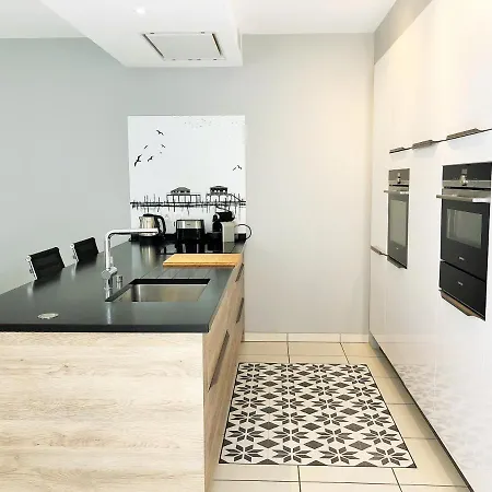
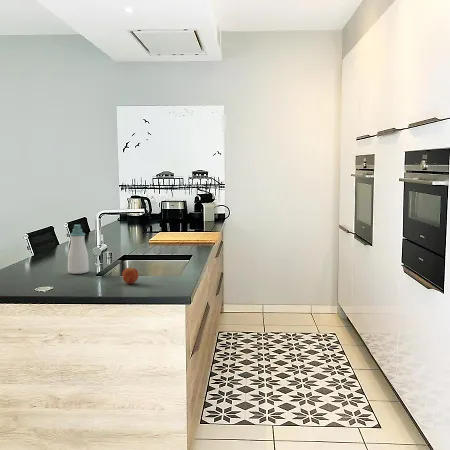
+ soap bottle [67,224,90,275]
+ fruit [121,265,139,285]
